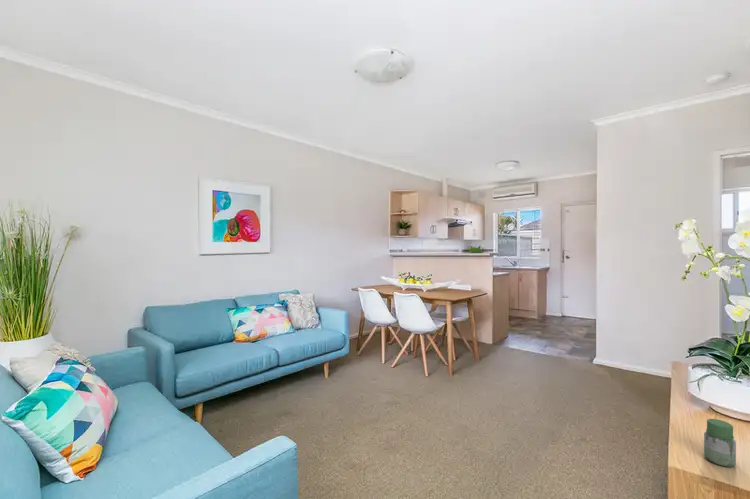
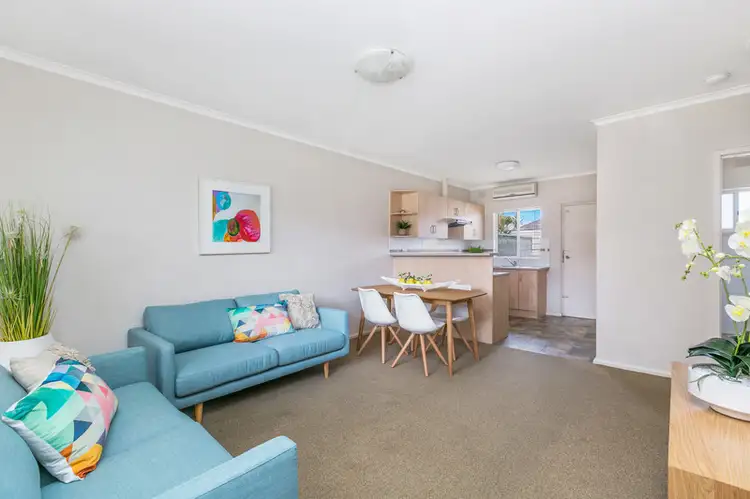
- jar [703,418,737,468]
